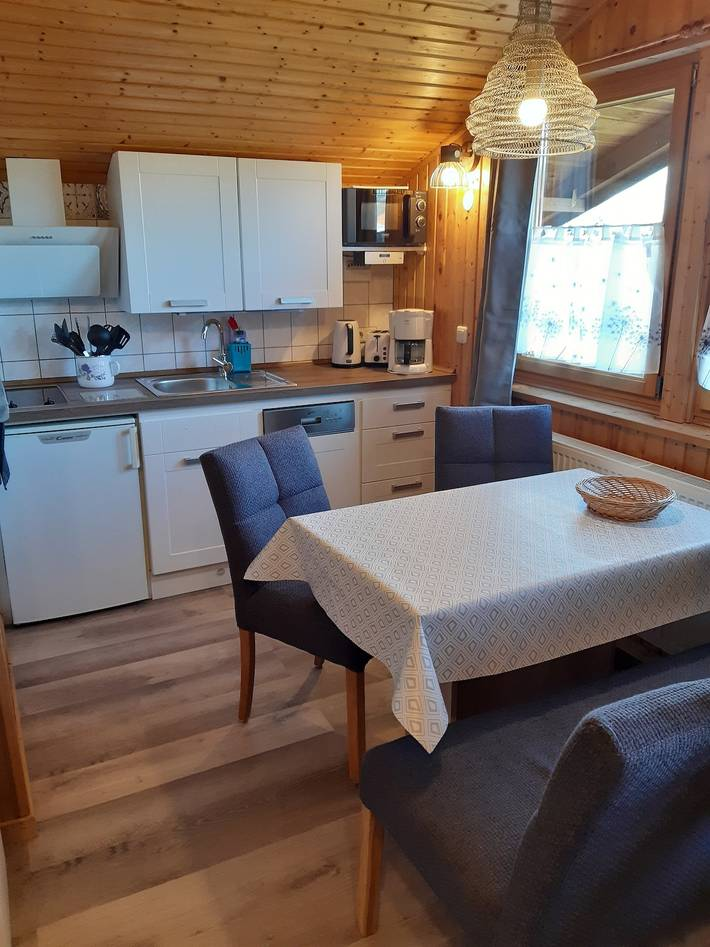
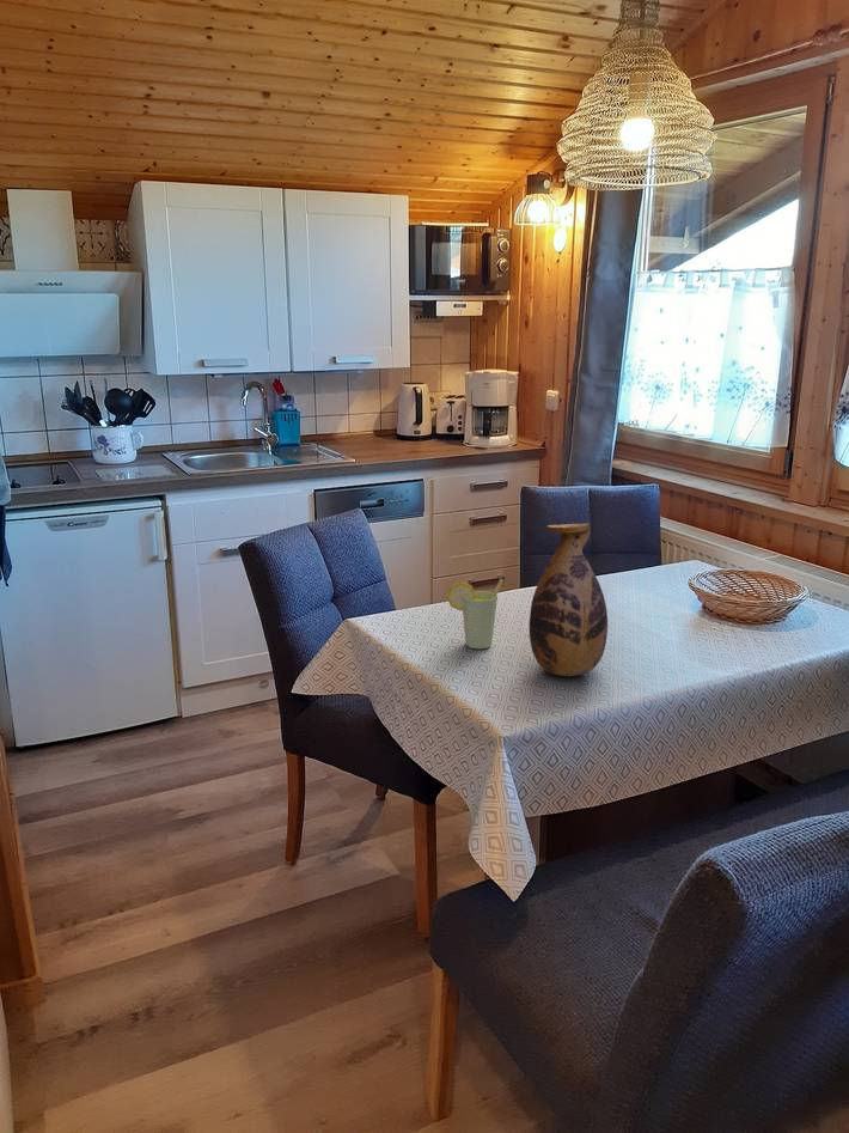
+ vase [529,523,609,677]
+ cup [445,578,505,650]
